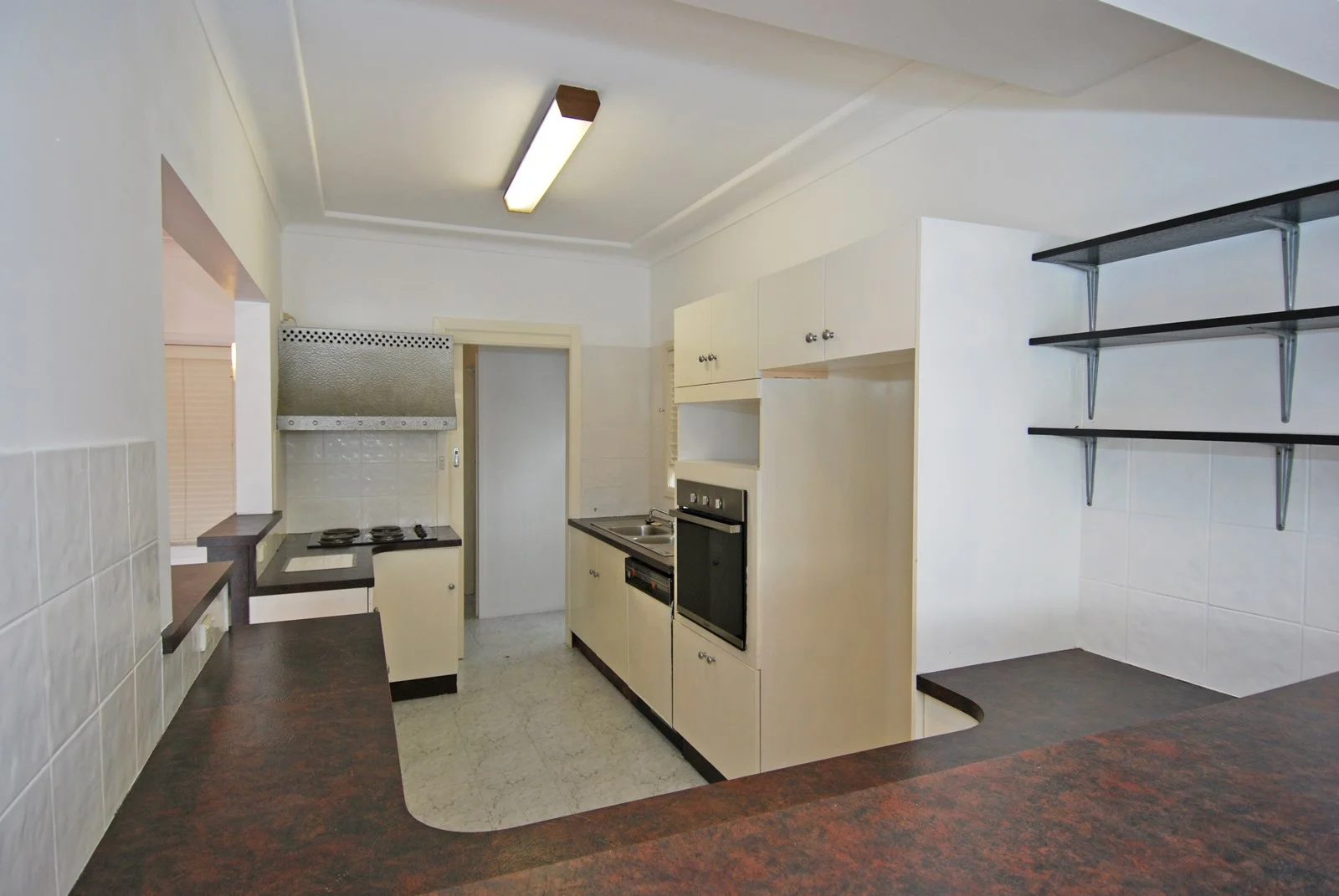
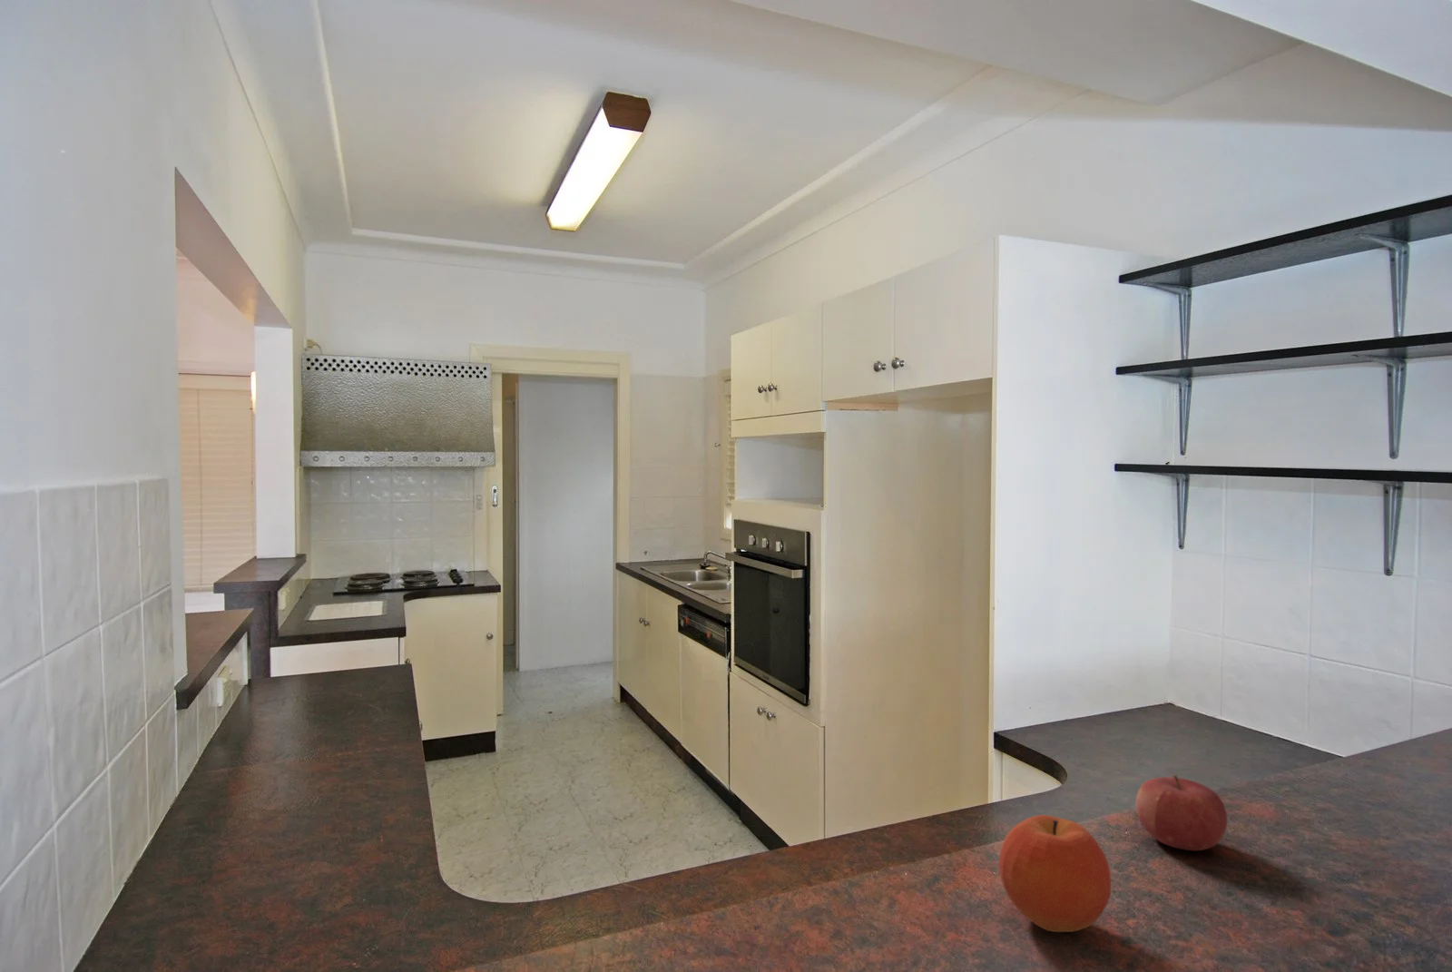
+ fruit [1135,773,1228,852]
+ fruit [998,814,1112,933]
